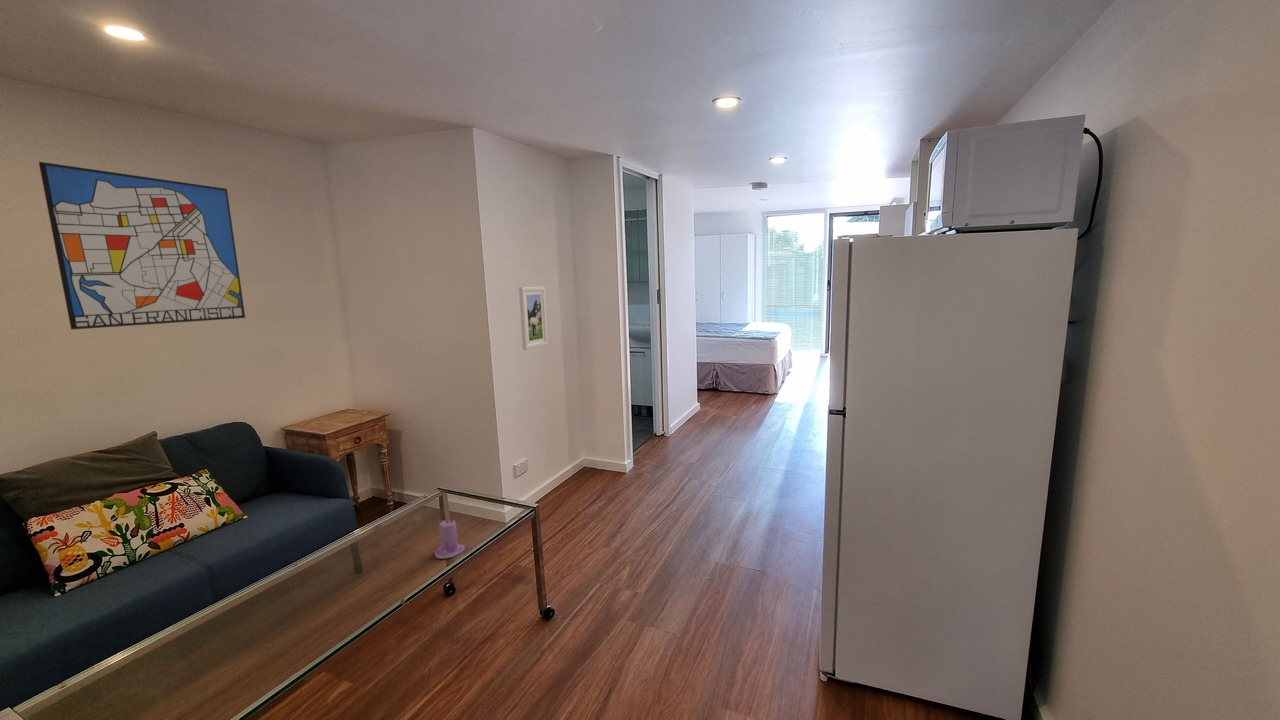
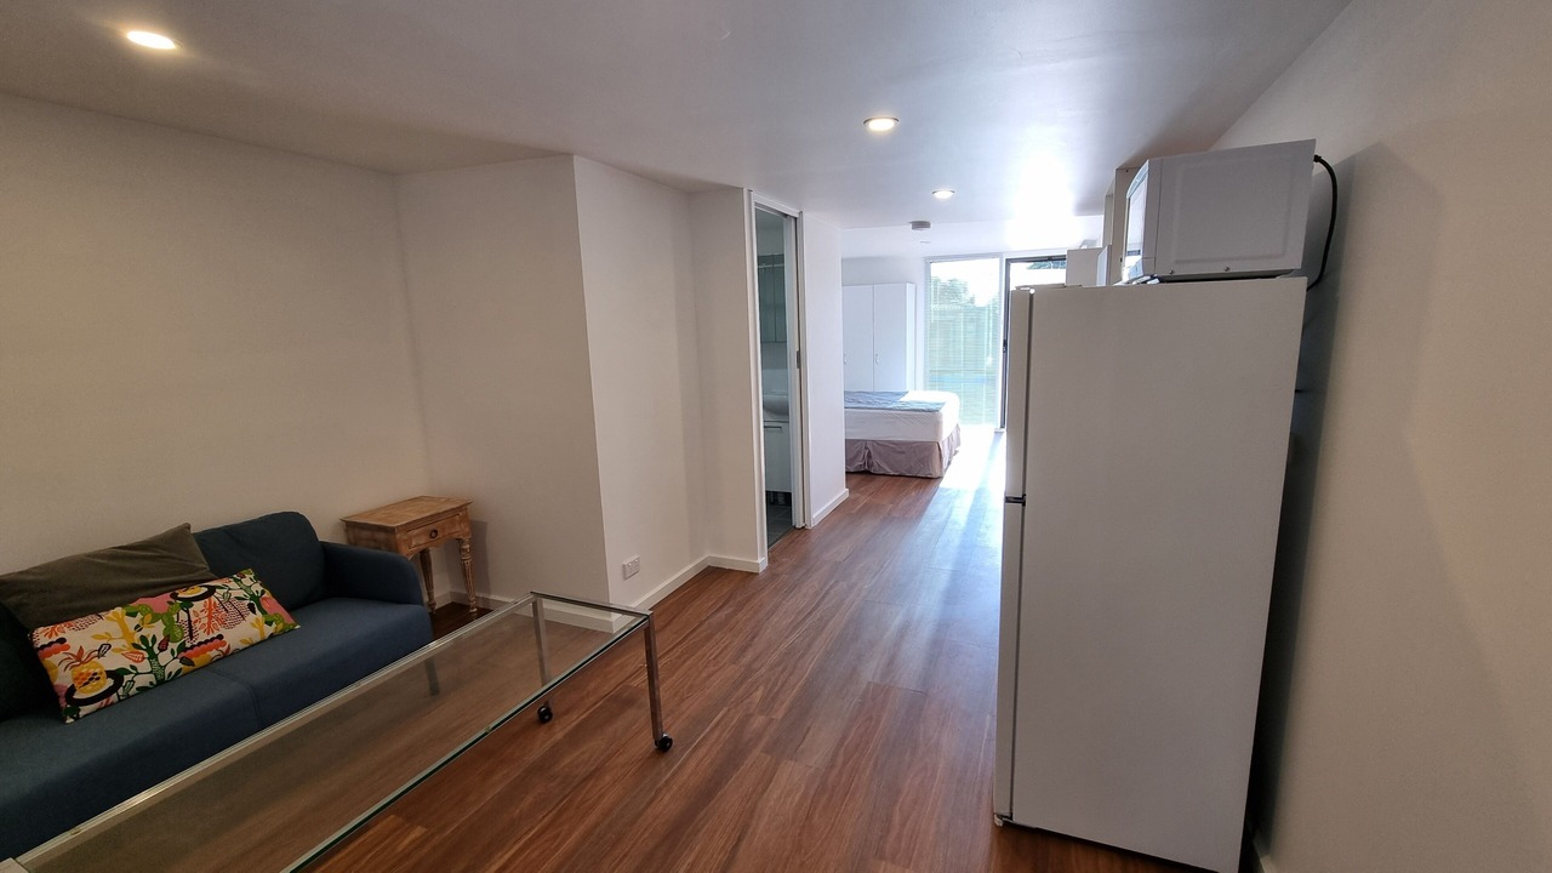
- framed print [518,285,549,351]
- wall art [38,161,246,330]
- candle [434,516,466,560]
